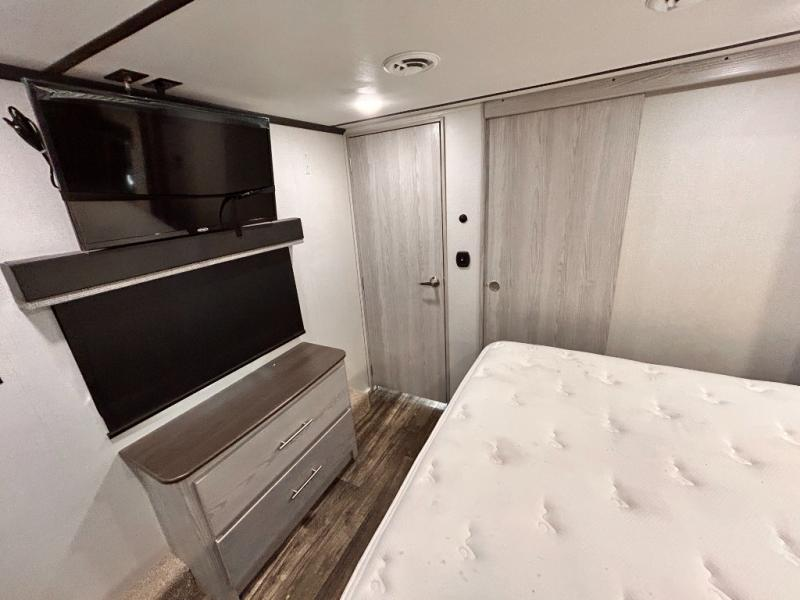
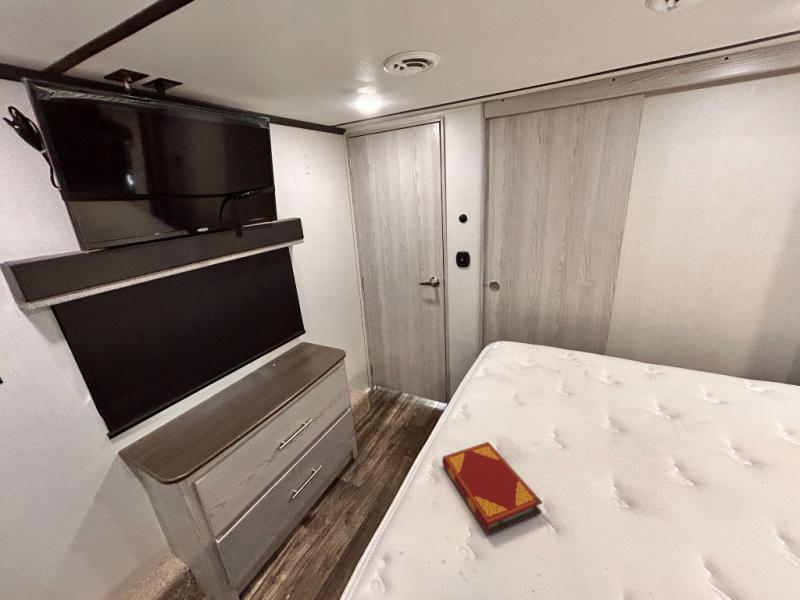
+ hardback book [441,441,543,535]
